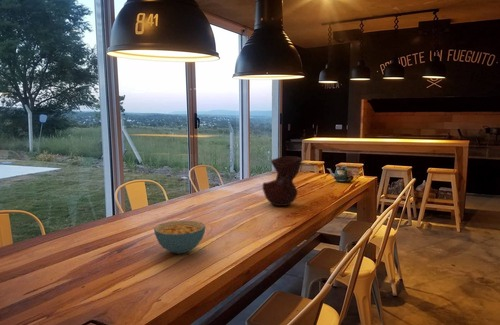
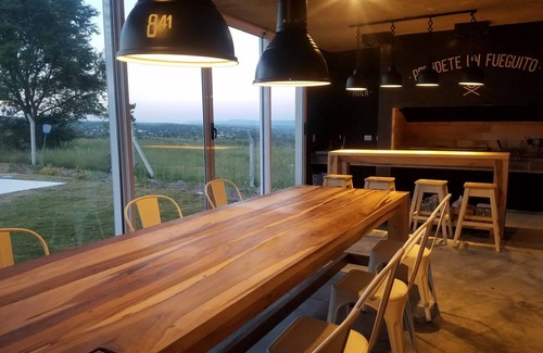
- cereal bowl [153,219,206,255]
- vase [262,155,303,207]
- teapot [327,165,359,183]
